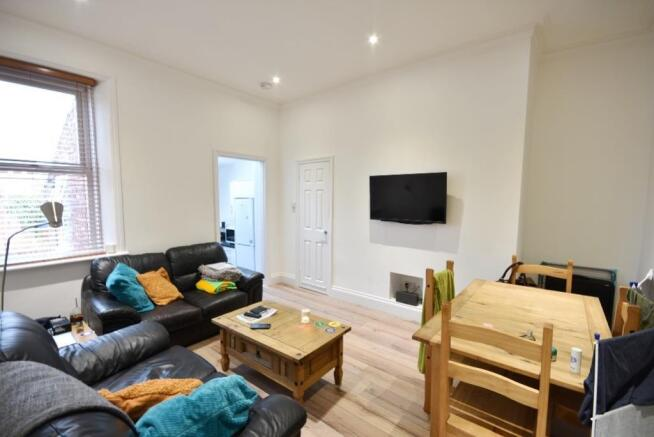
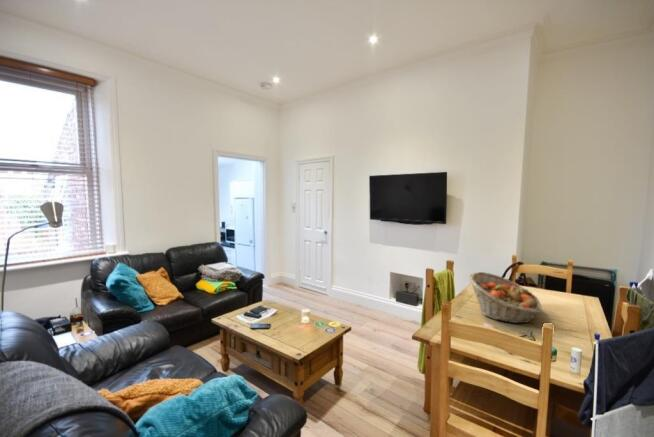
+ fruit basket [468,271,543,324]
